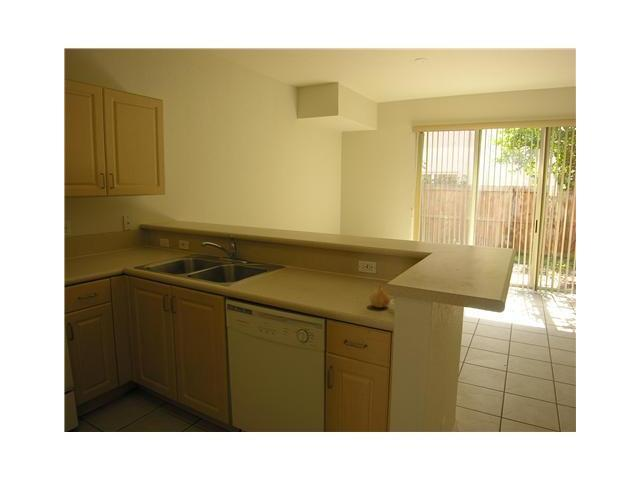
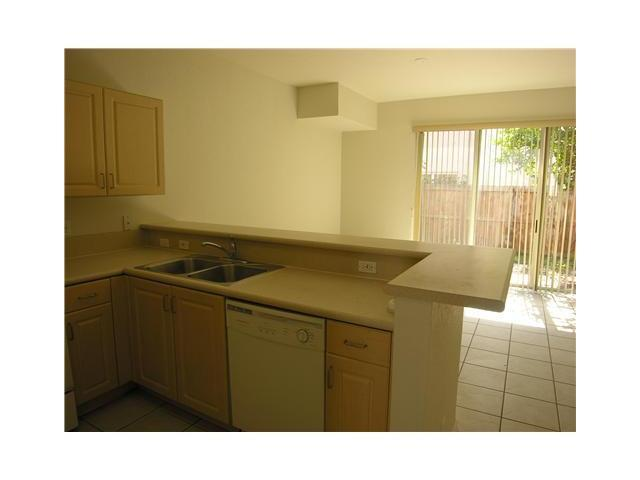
- fruit [369,283,391,308]
